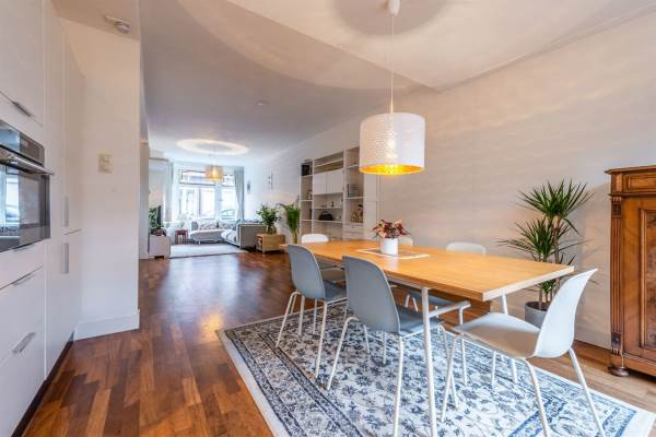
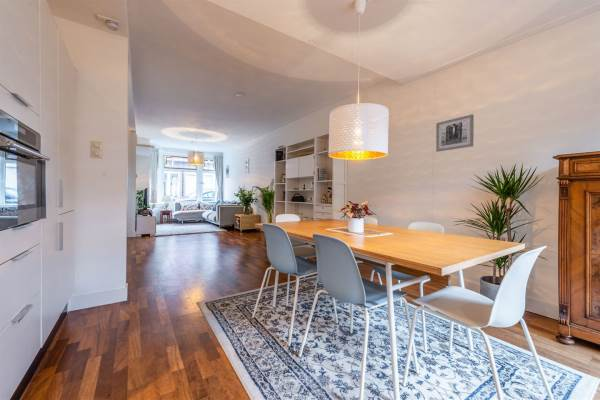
+ wall art [435,113,475,153]
